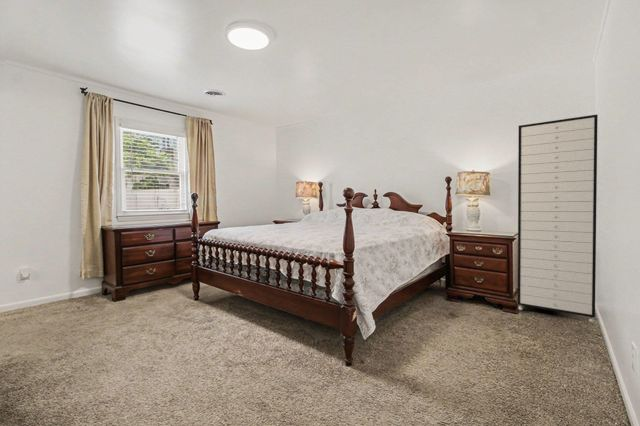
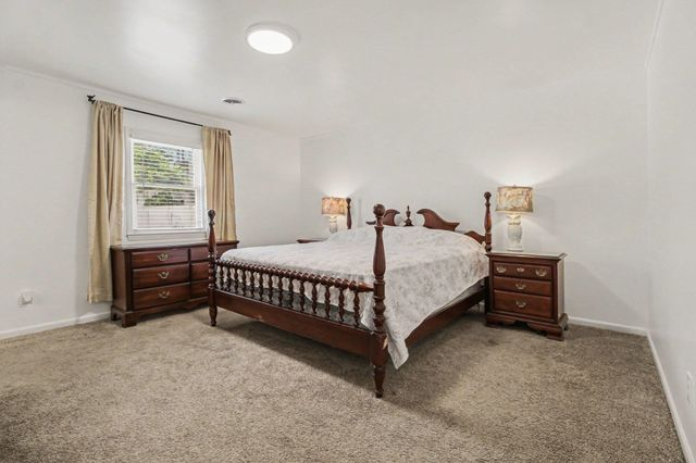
- storage cabinet [517,114,599,323]
